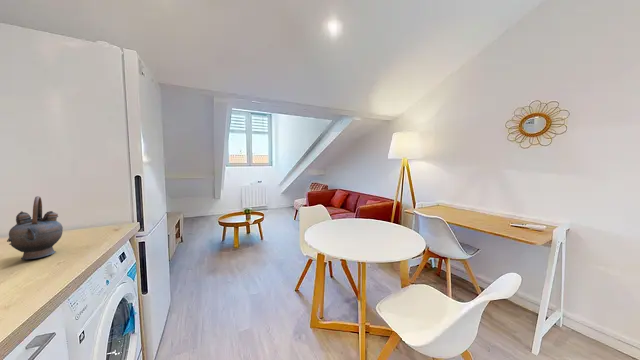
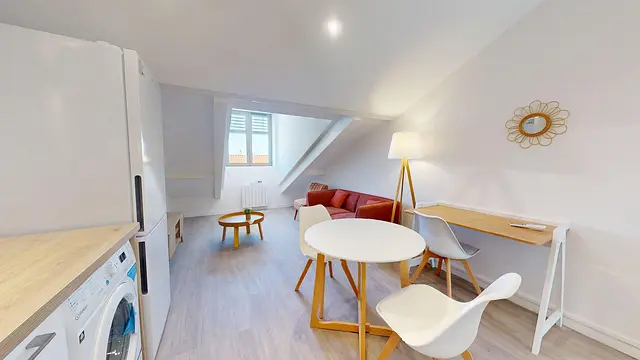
- teapot [6,195,64,260]
